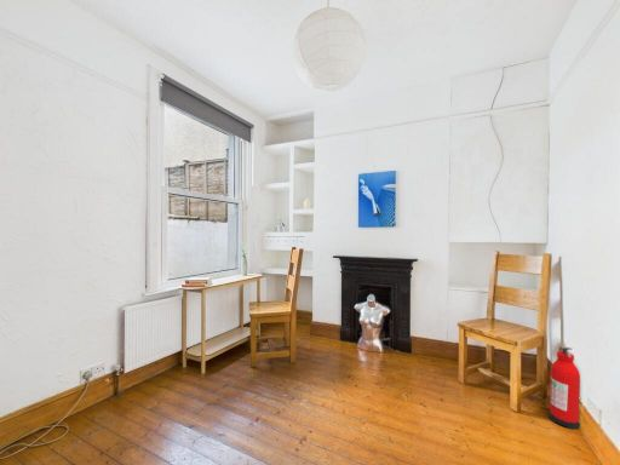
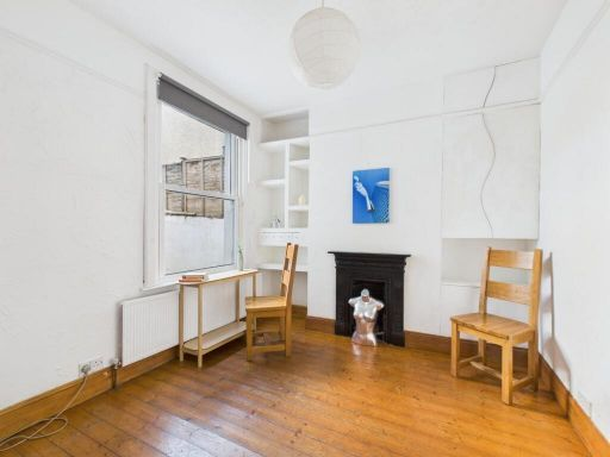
- fire extinguisher [549,344,581,430]
